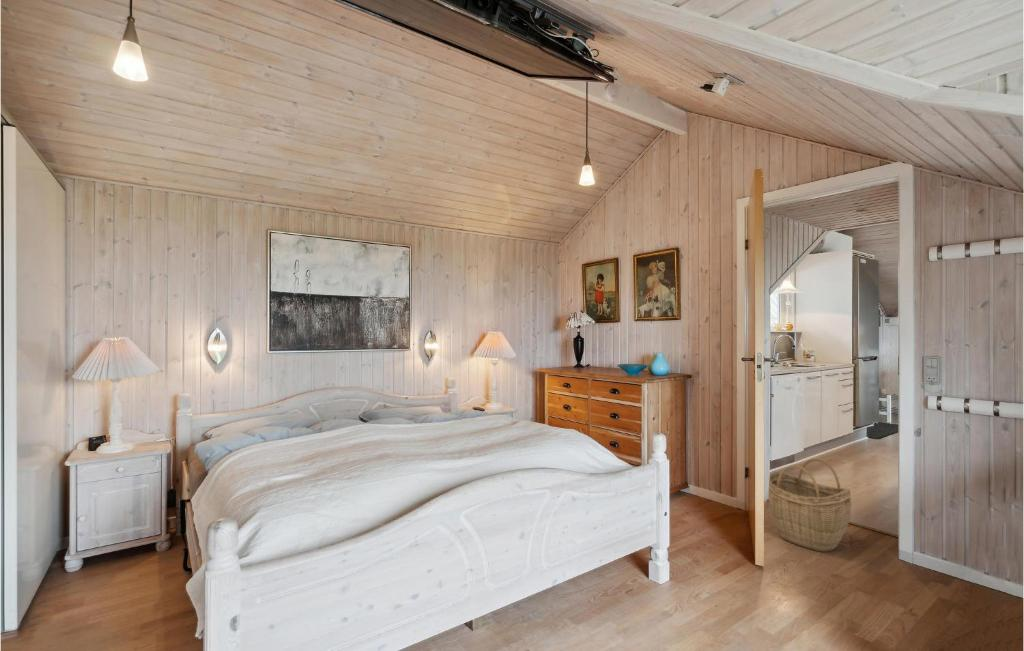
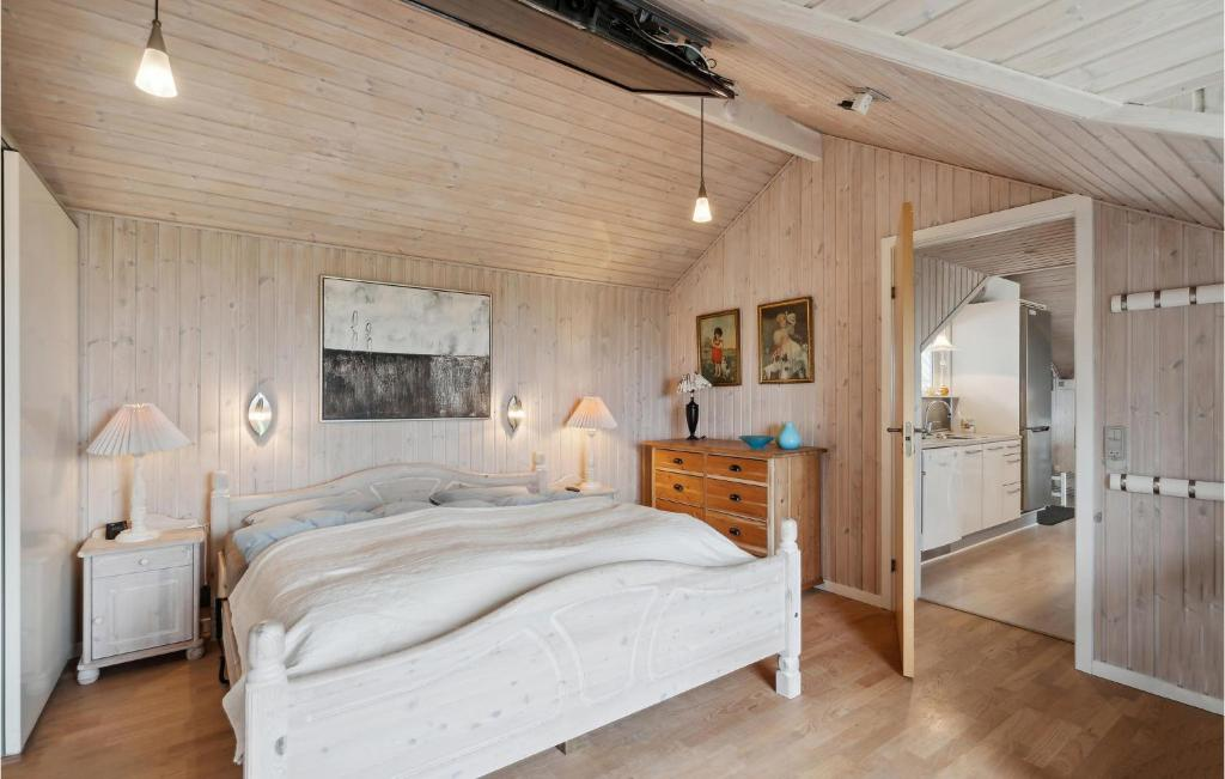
- woven basket [767,458,852,553]
